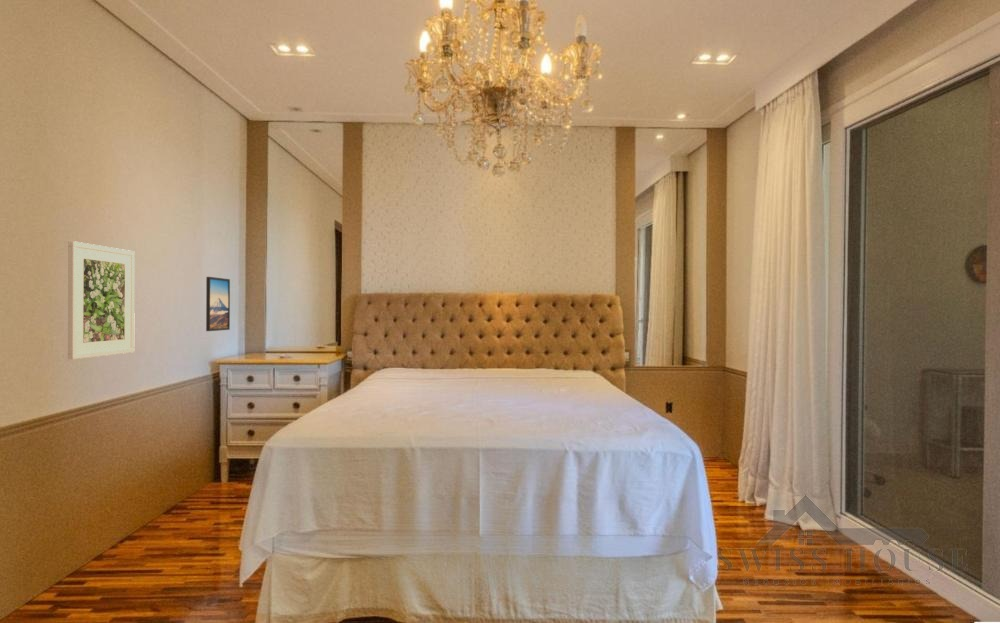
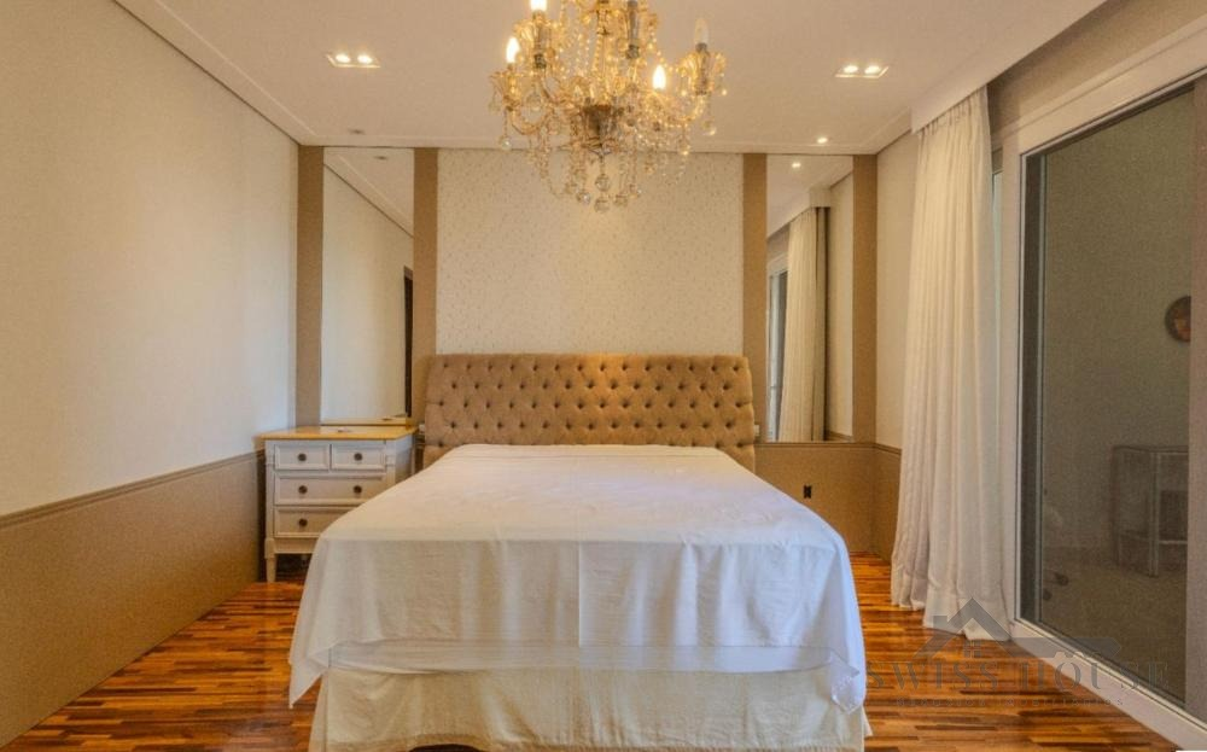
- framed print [67,240,136,360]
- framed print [205,276,231,332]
